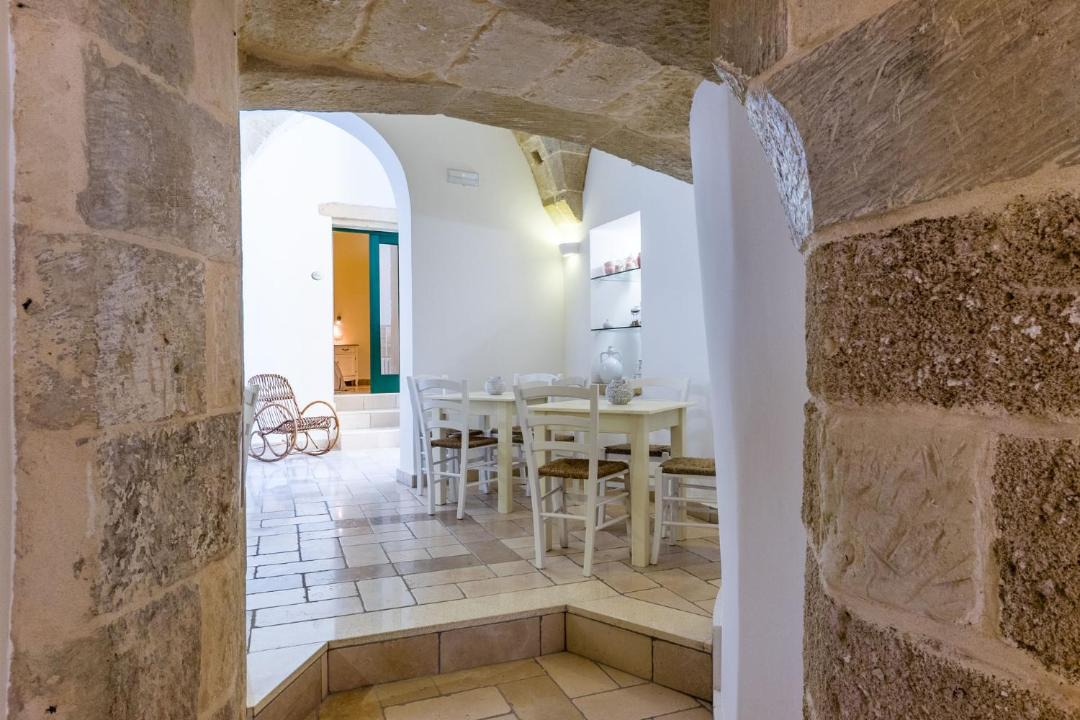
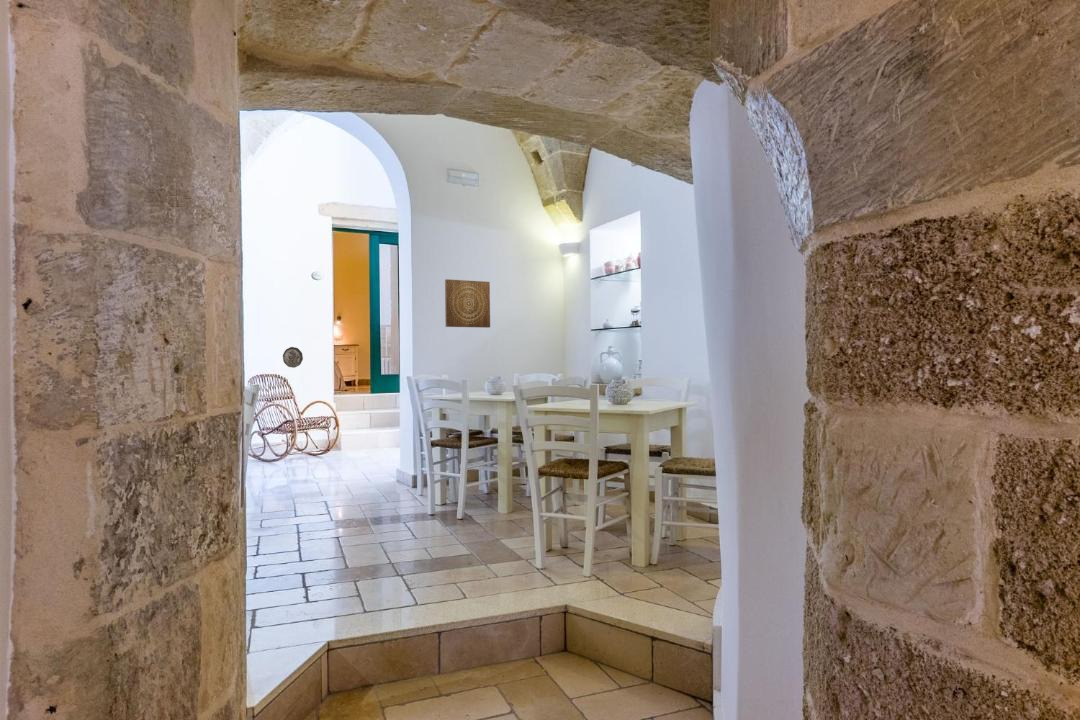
+ wall art [444,278,491,329]
+ decorative plate [282,346,304,369]
